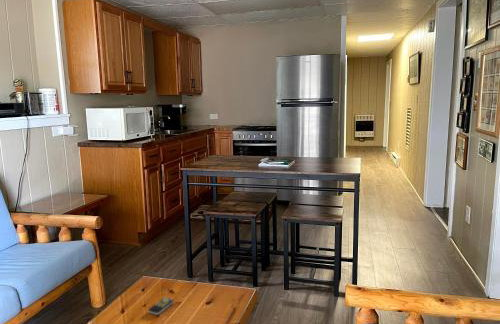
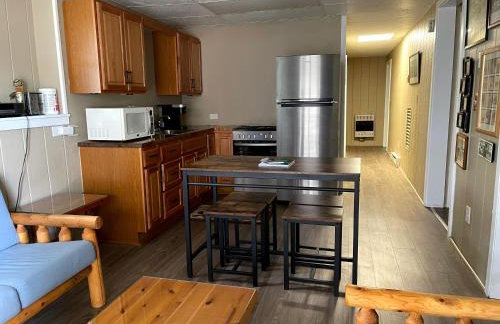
- remote control [148,296,175,316]
